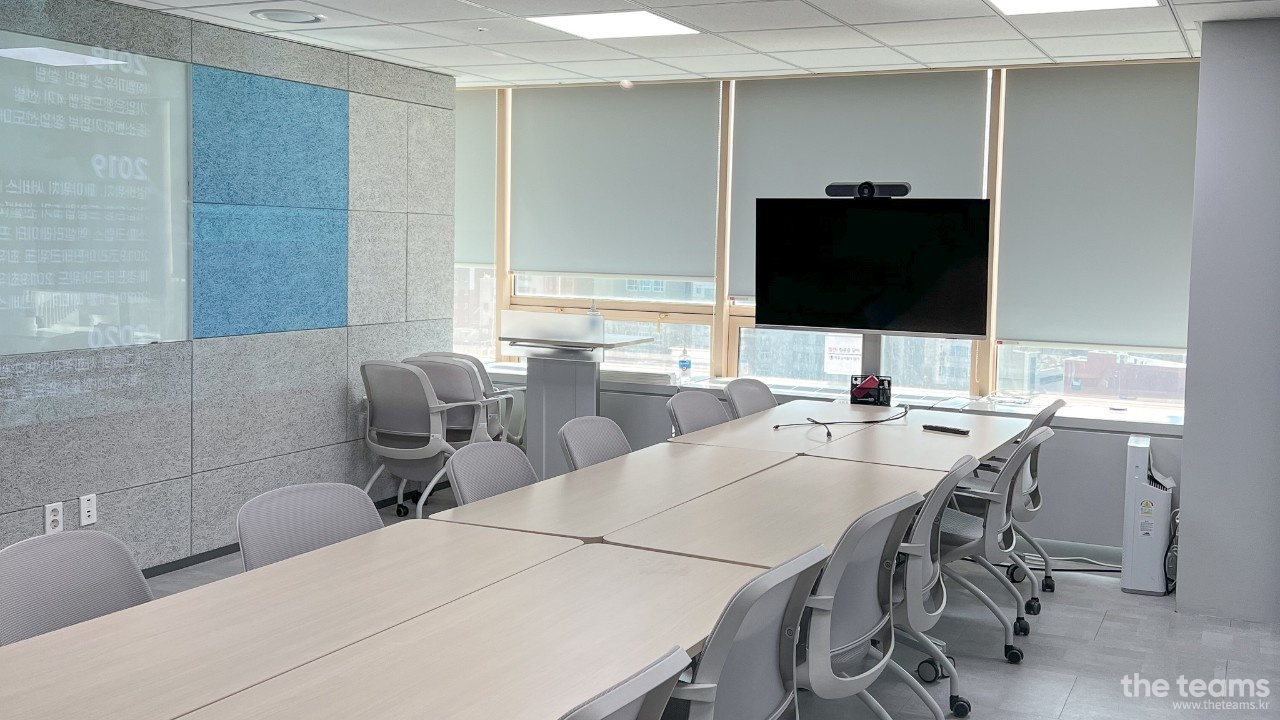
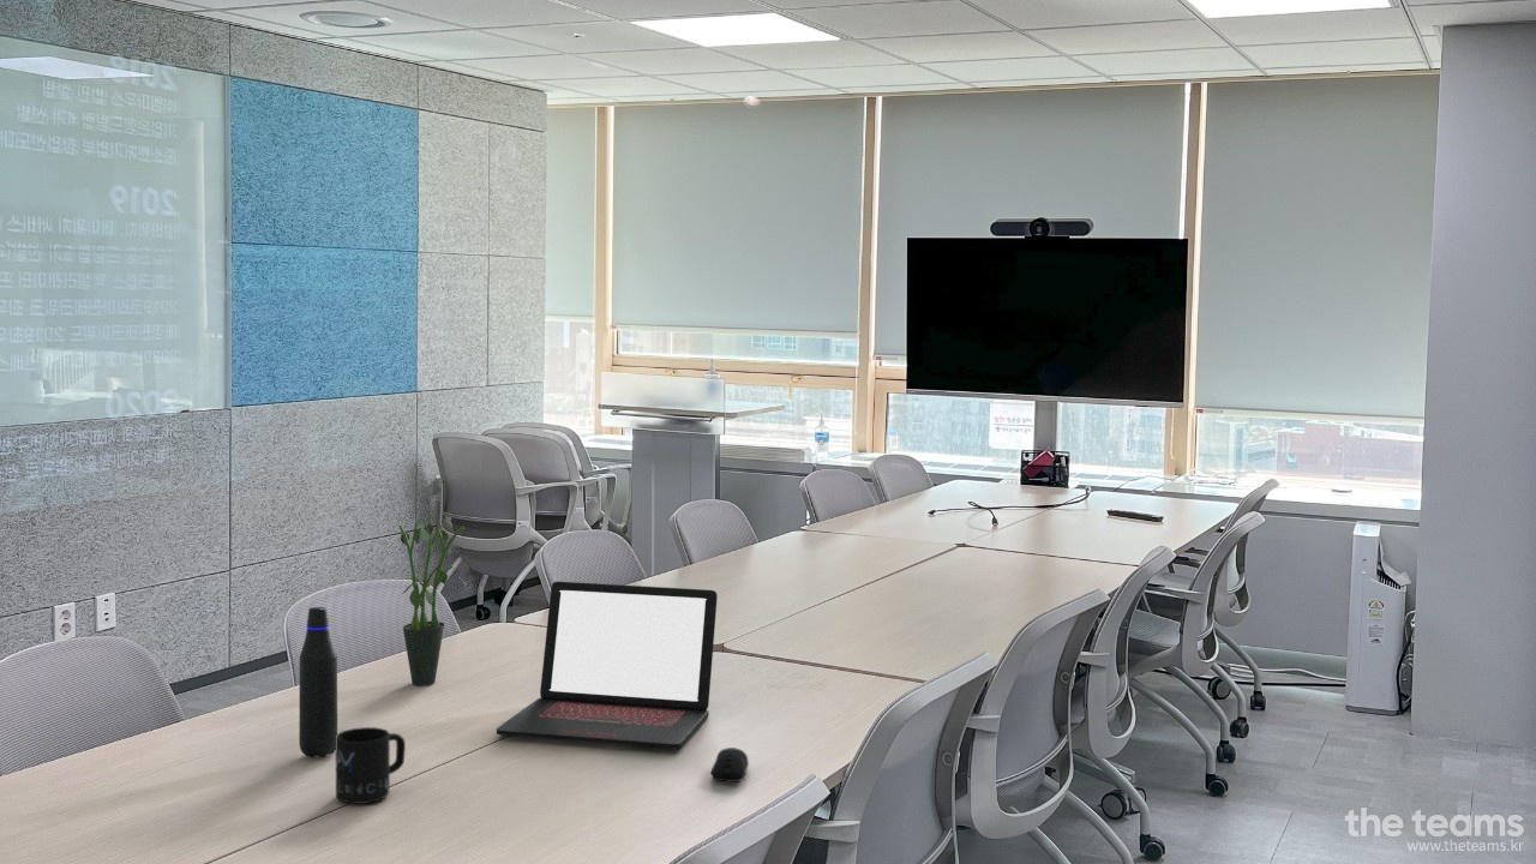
+ potted plant [398,515,478,686]
+ laptop [496,581,719,750]
+ mug [335,726,407,805]
+ computer mouse [710,746,750,782]
+ water bottle [298,606,338,760]
